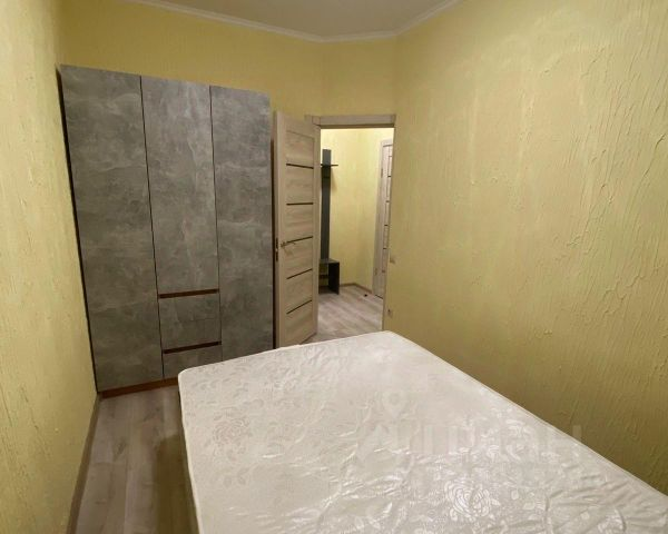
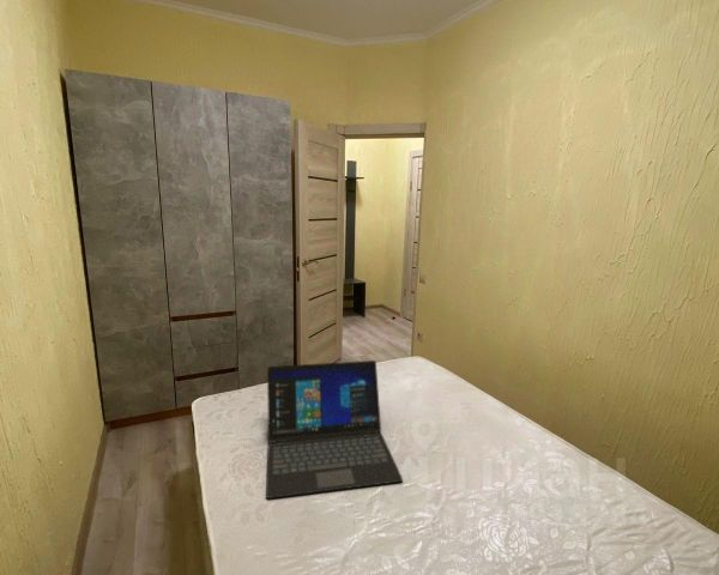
+ laptop [265,359,404,500]
